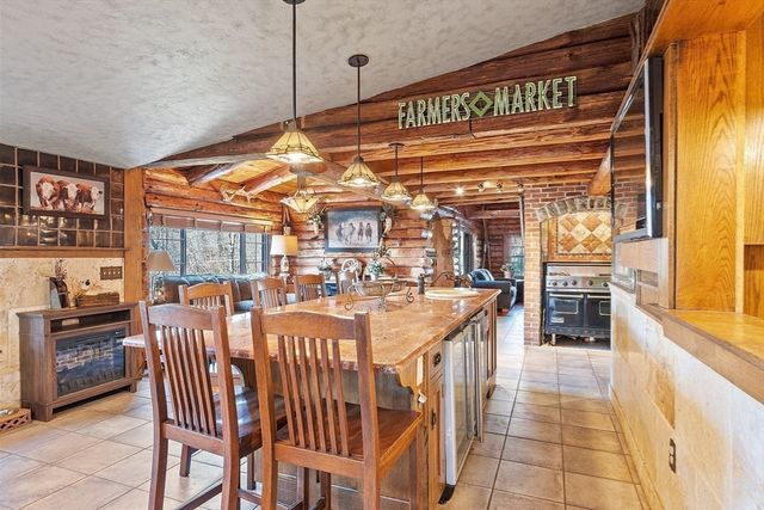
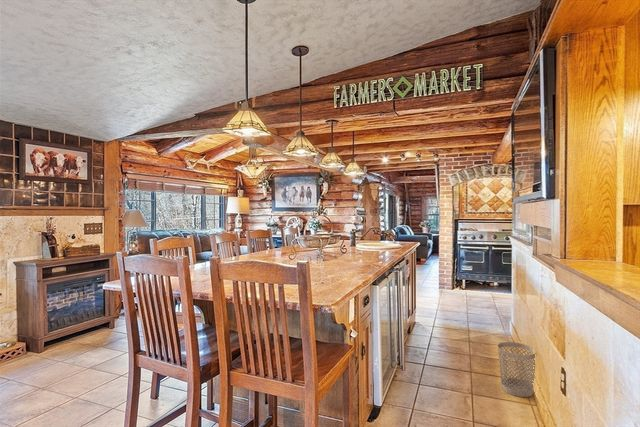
+ wastebasket [497,341,537,398]
